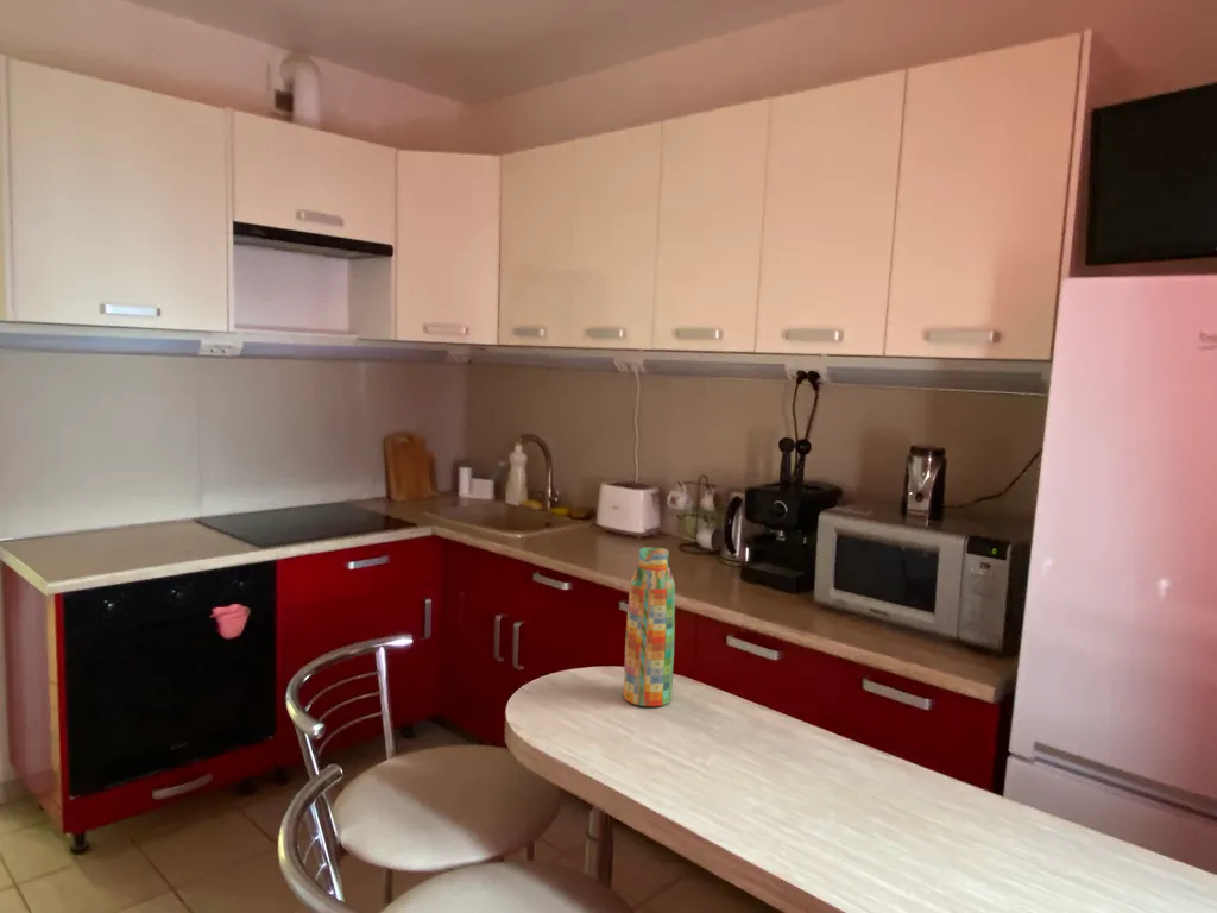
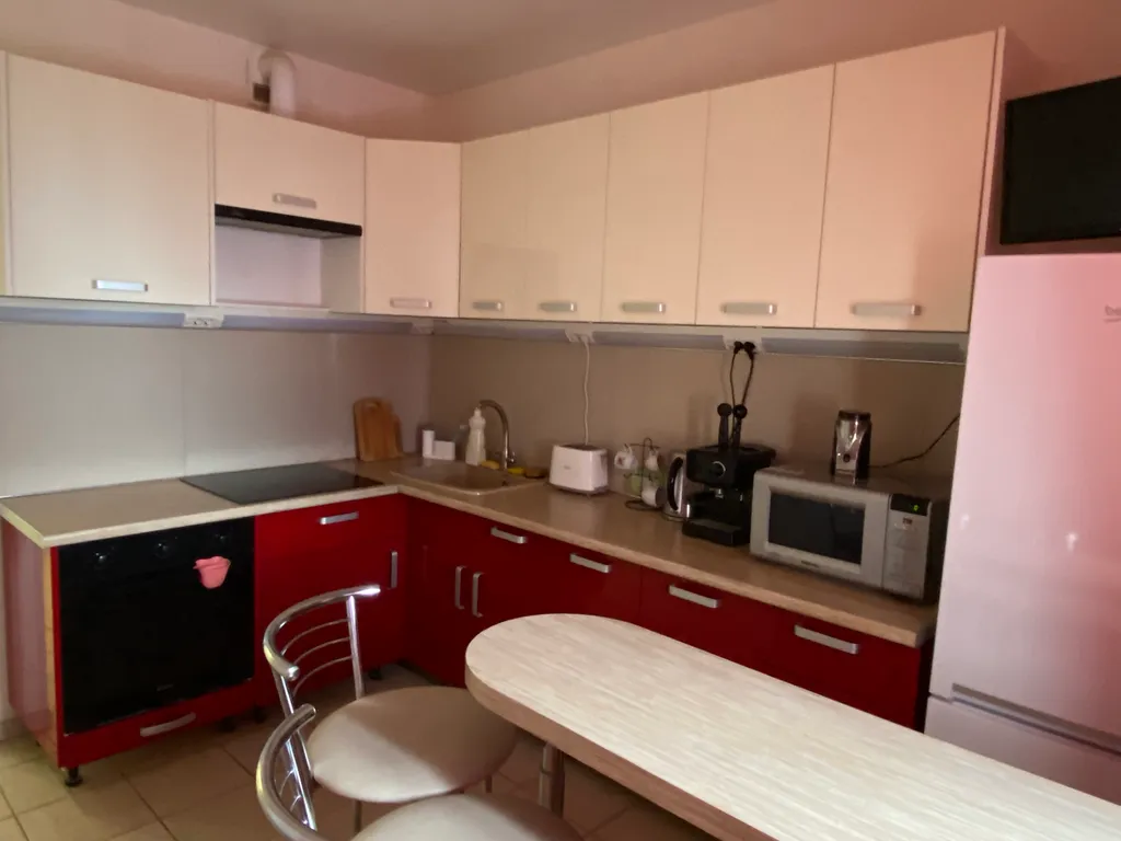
- water bottle [622,546,676,707]
